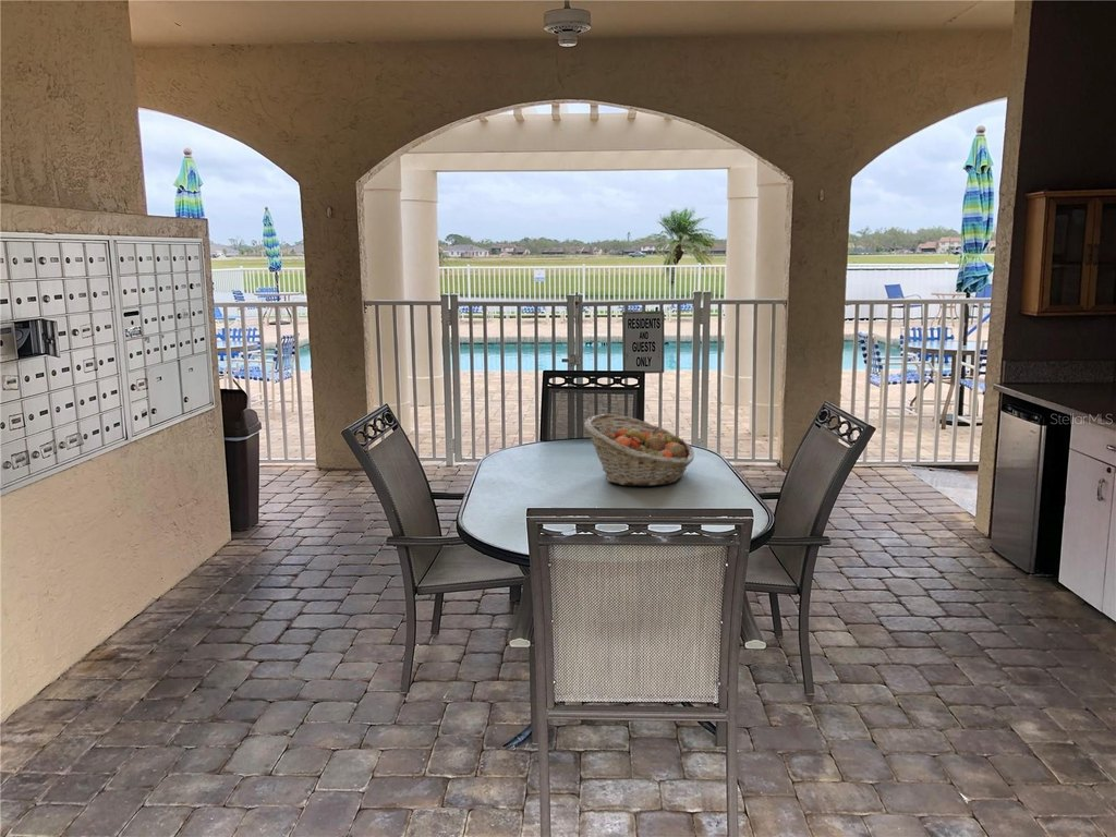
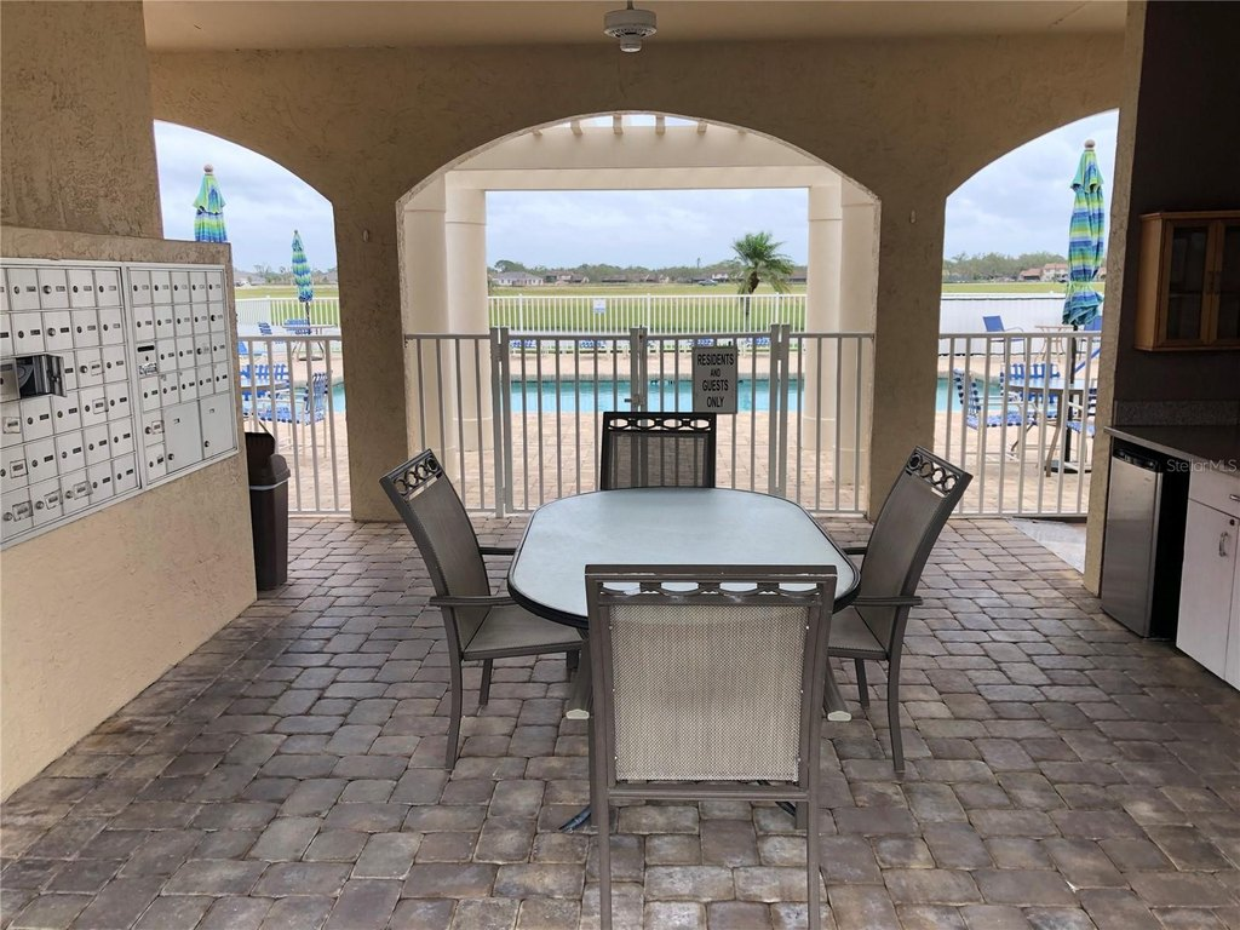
- fruit basket [583,413,695,487]
